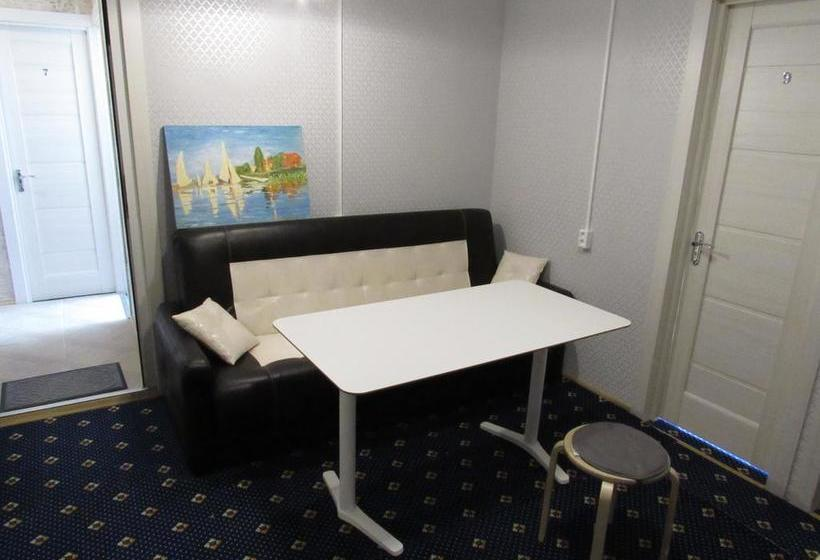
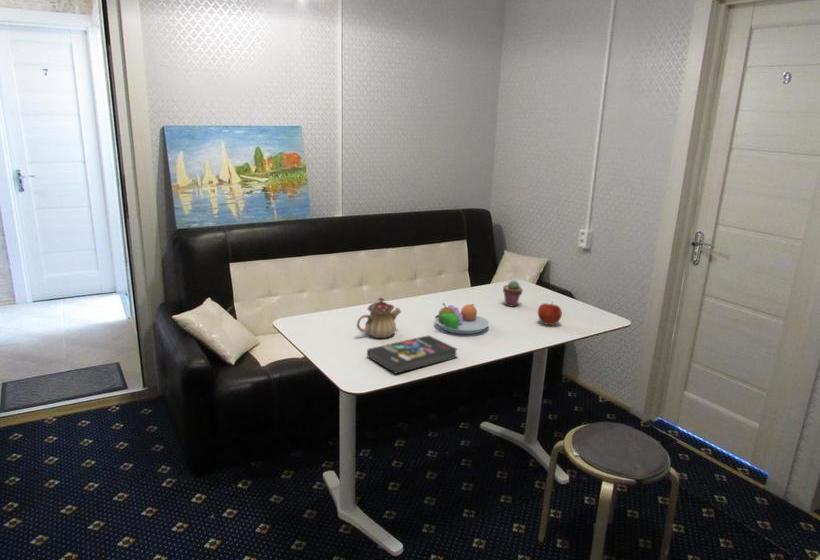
+ potted succulent [502,280,524,307]
+ apple [537,300,563,326]
+ fruit bowl [434,302,490,335]
+ teapot [356,297,402,339]
+ book [366,334,459,375]
